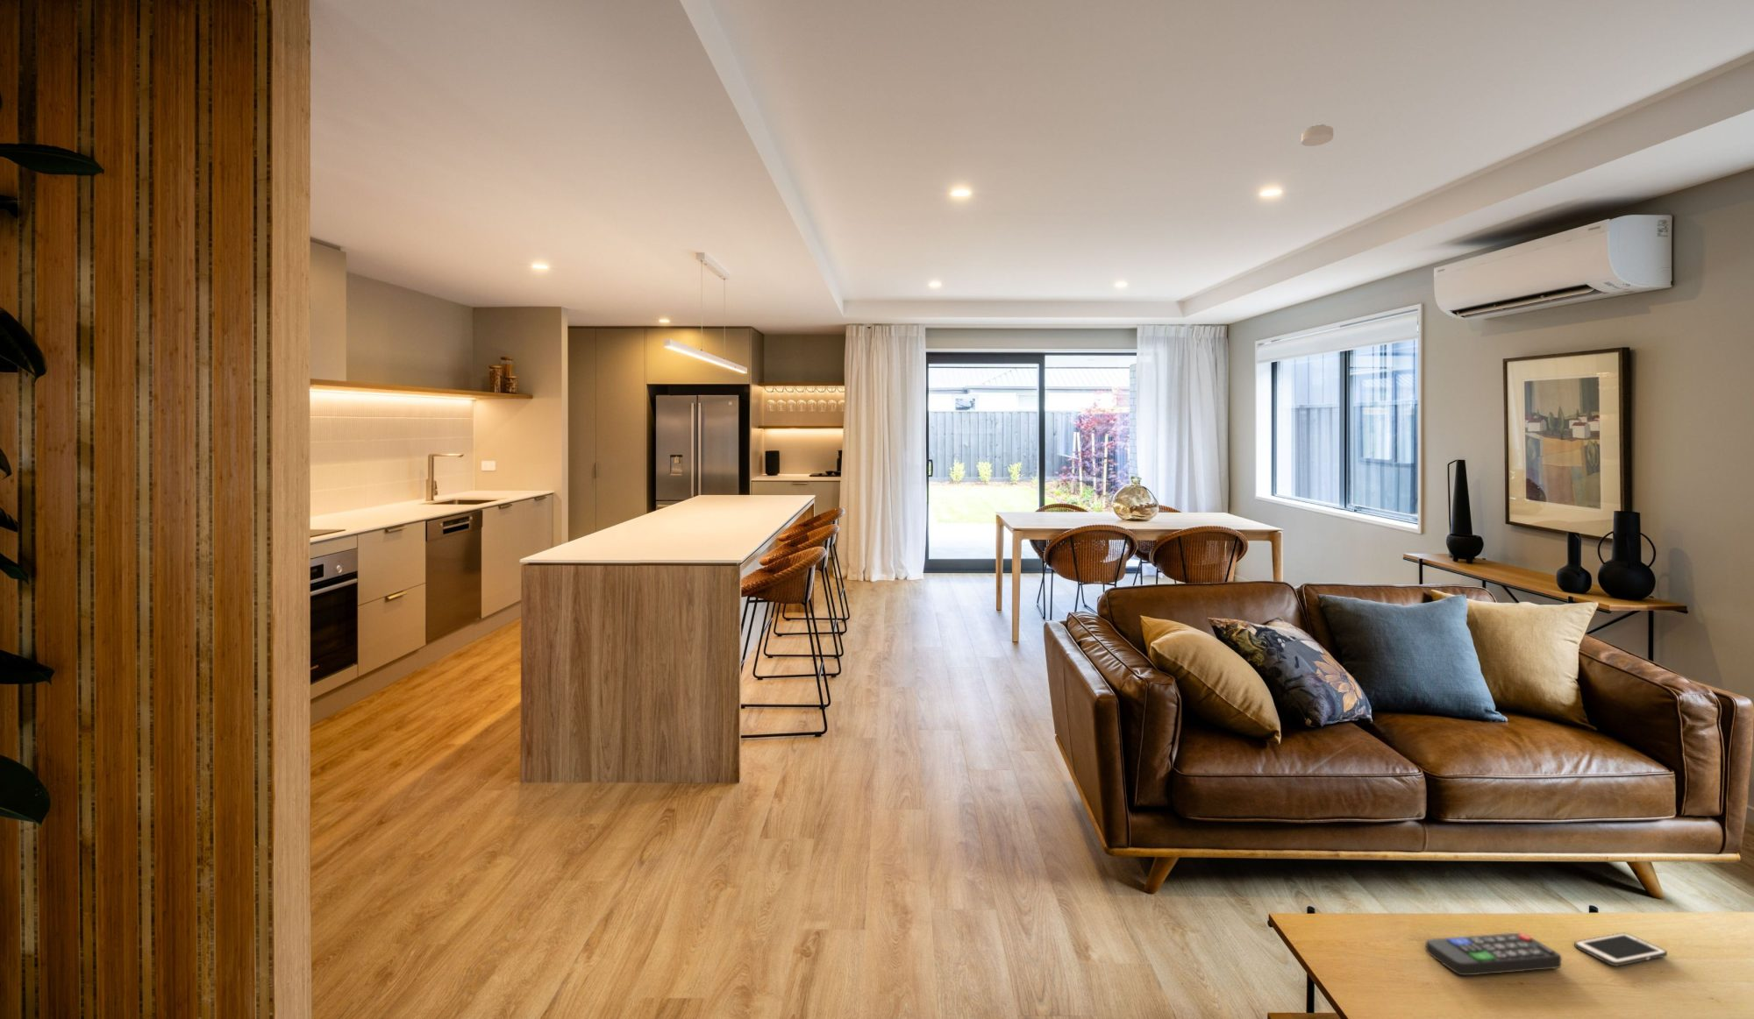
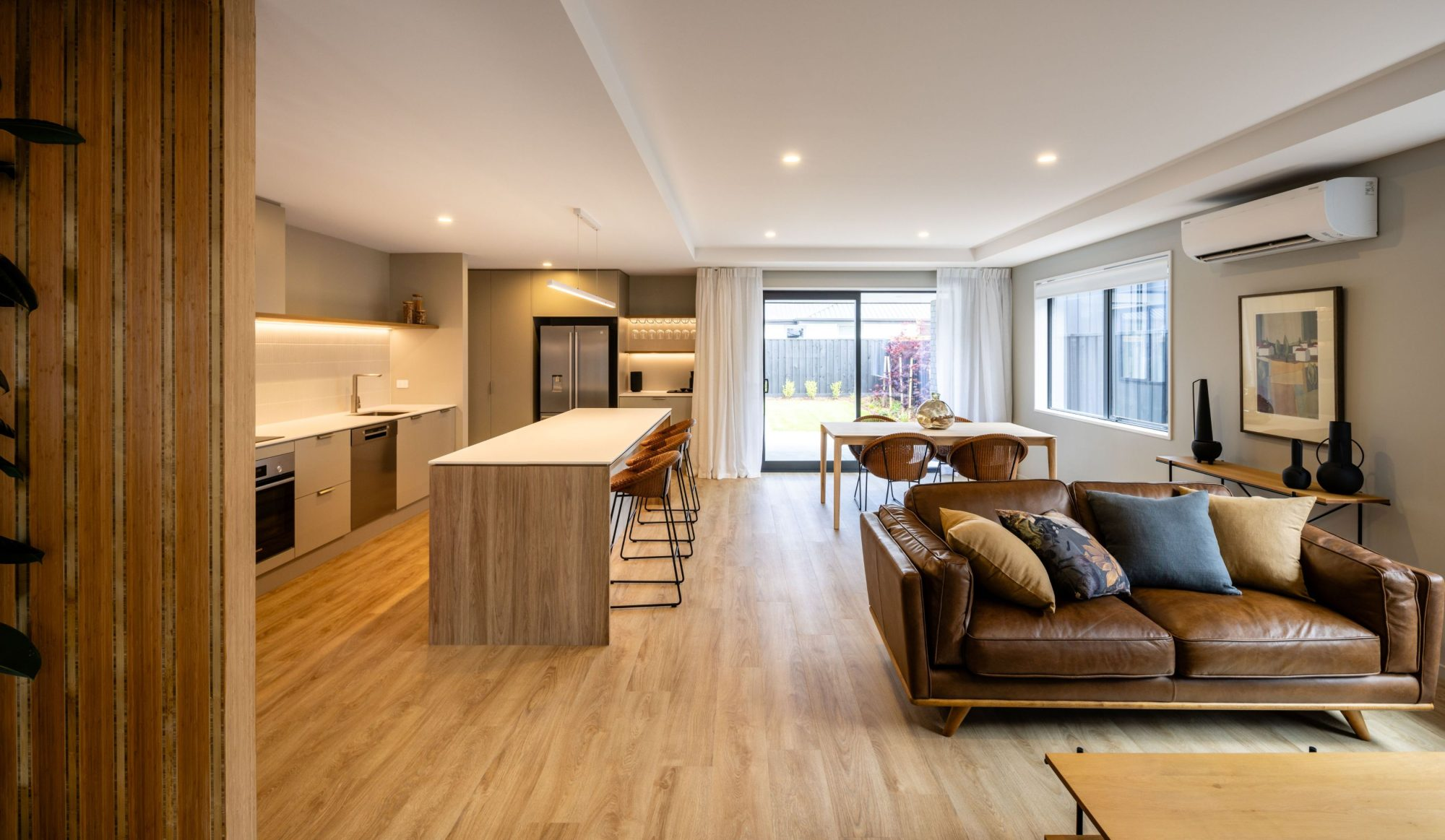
- smoke detector [1300,124,1334,147]
- remote control [1425,932,1562,977]
- cell phone [1573,932,1668,967]
